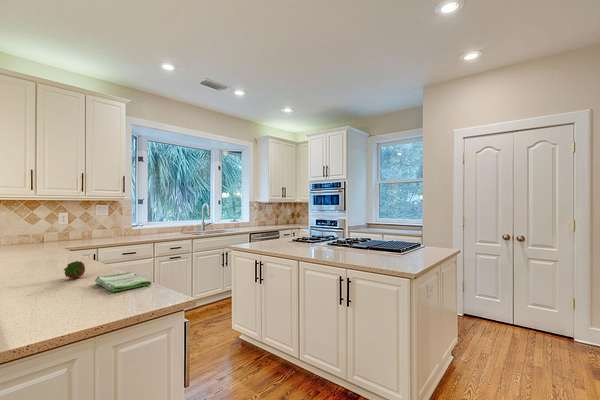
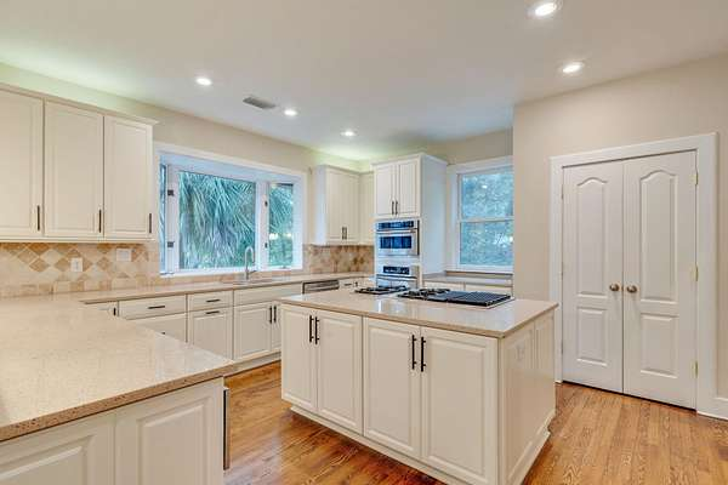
- fruit [63,260,86,279]
- dish towel [94,271,153,293]
